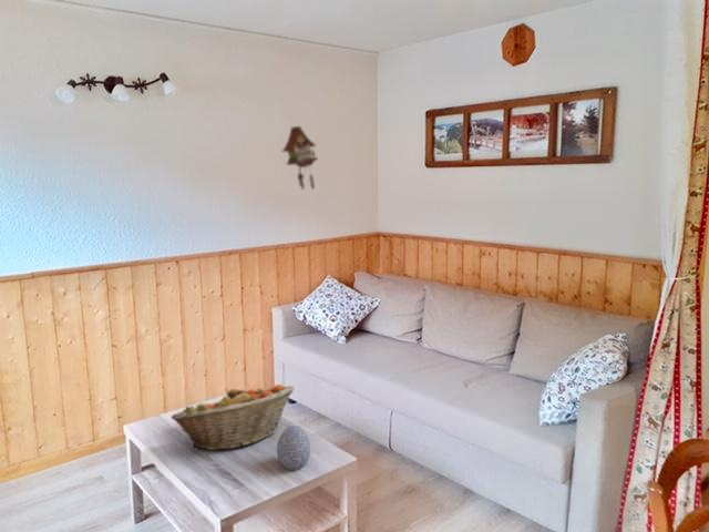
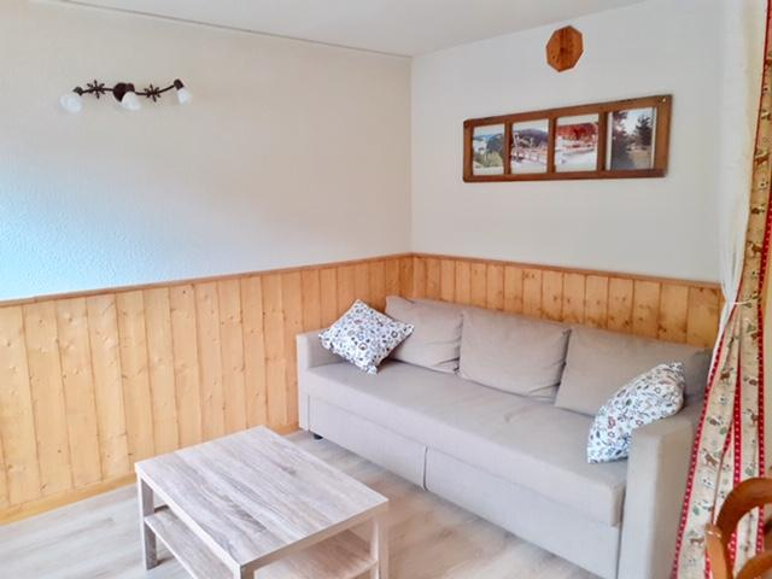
- decorative egg [276,424,311,471]
- fruit basket [171,383,296,451]
- cuckoo clock [281,125,319,191]
